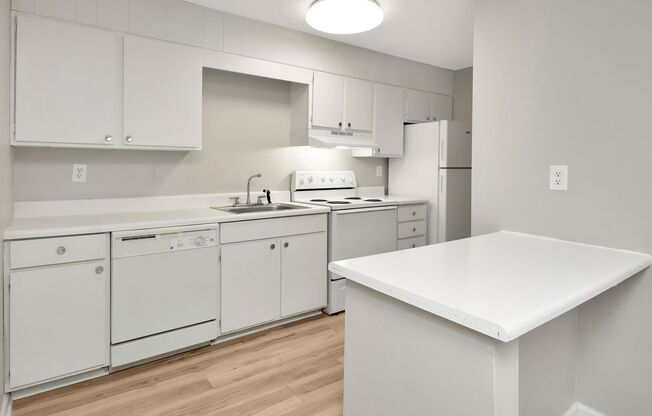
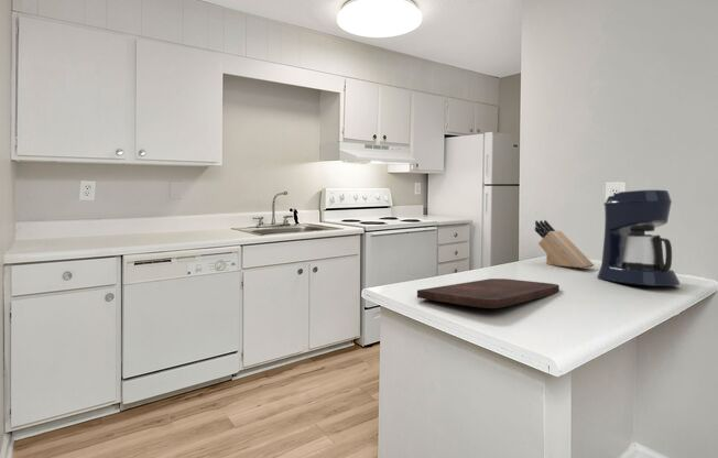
+ knife block [534,219,595,269]
+ cutting board [416,277,561,309]
+ coffee maker [596,188,682,287]
